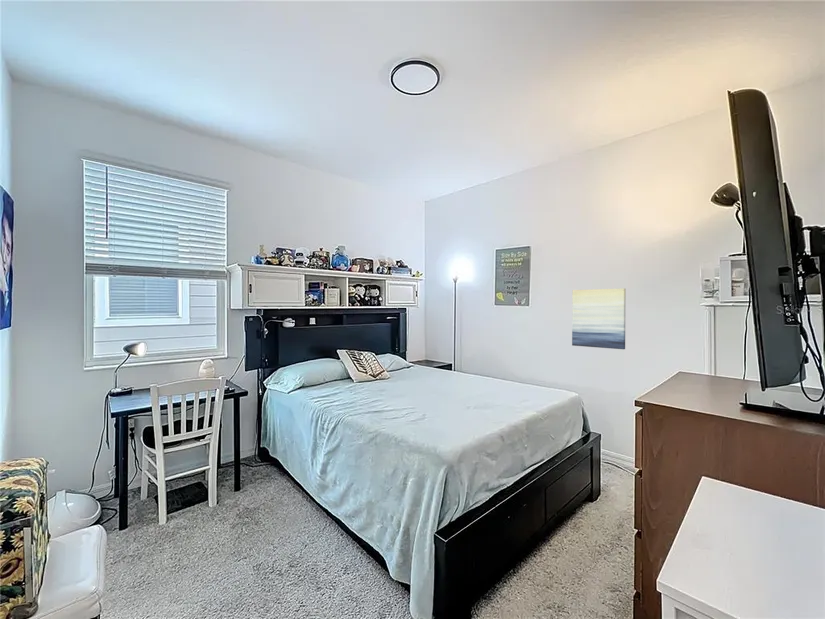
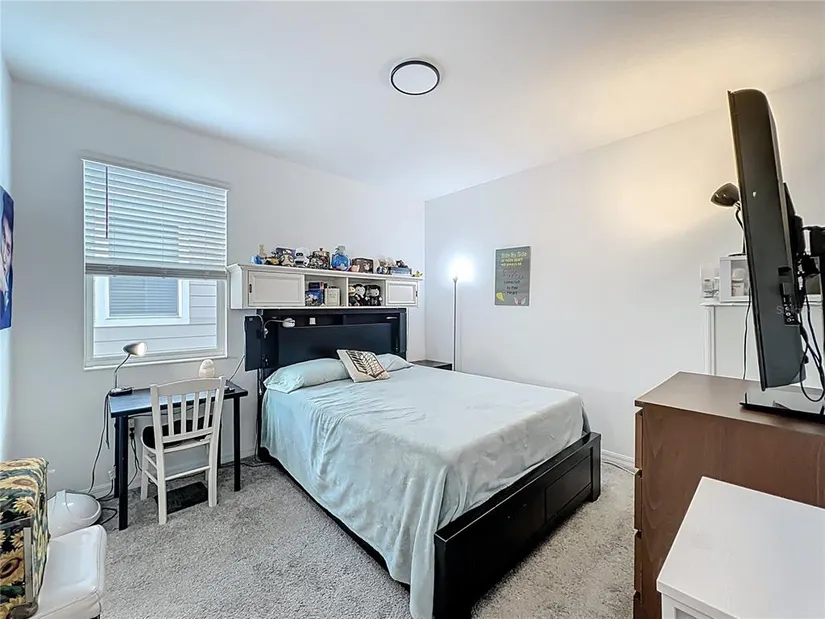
- wall art [571,287,627,350]
